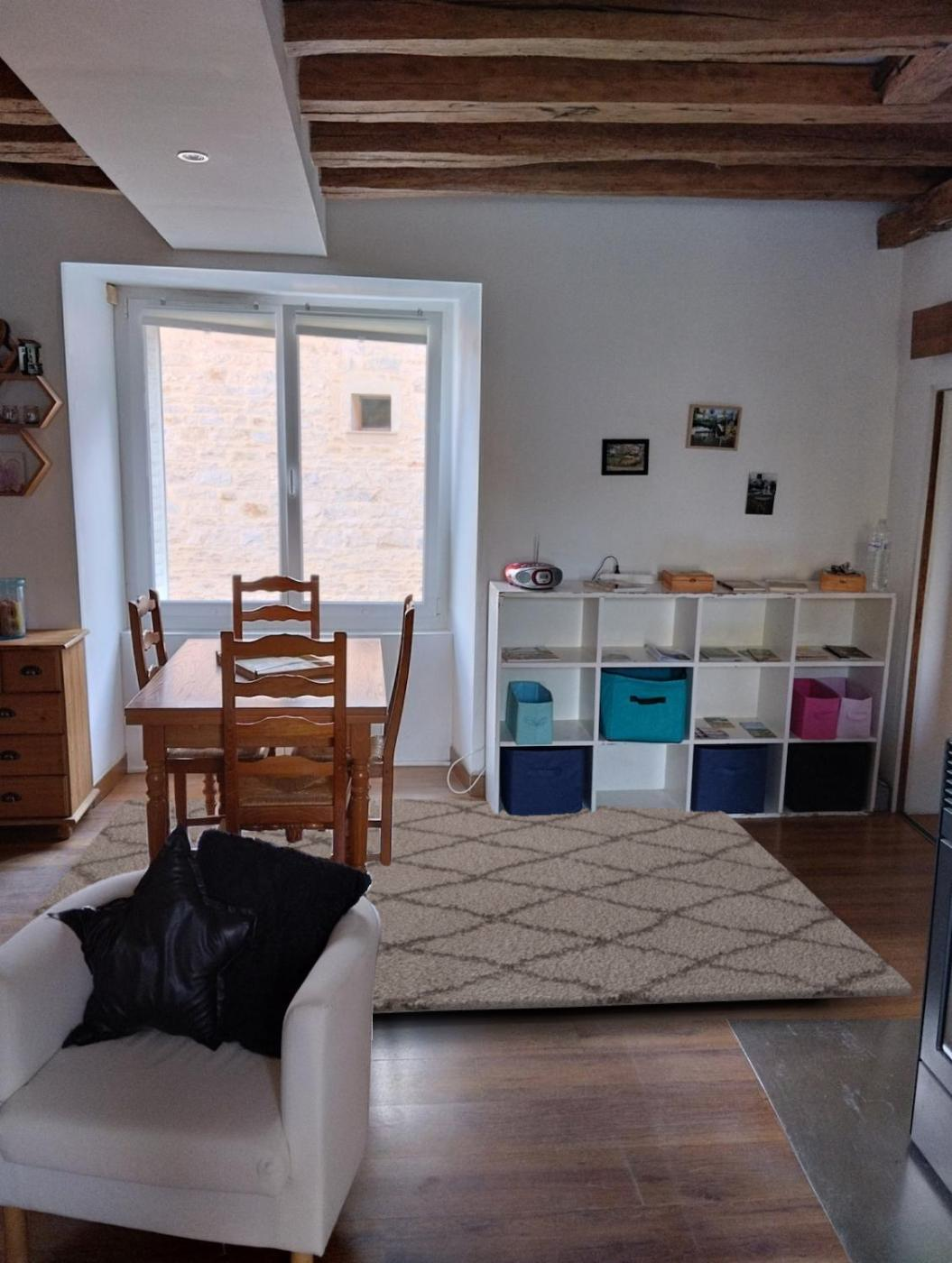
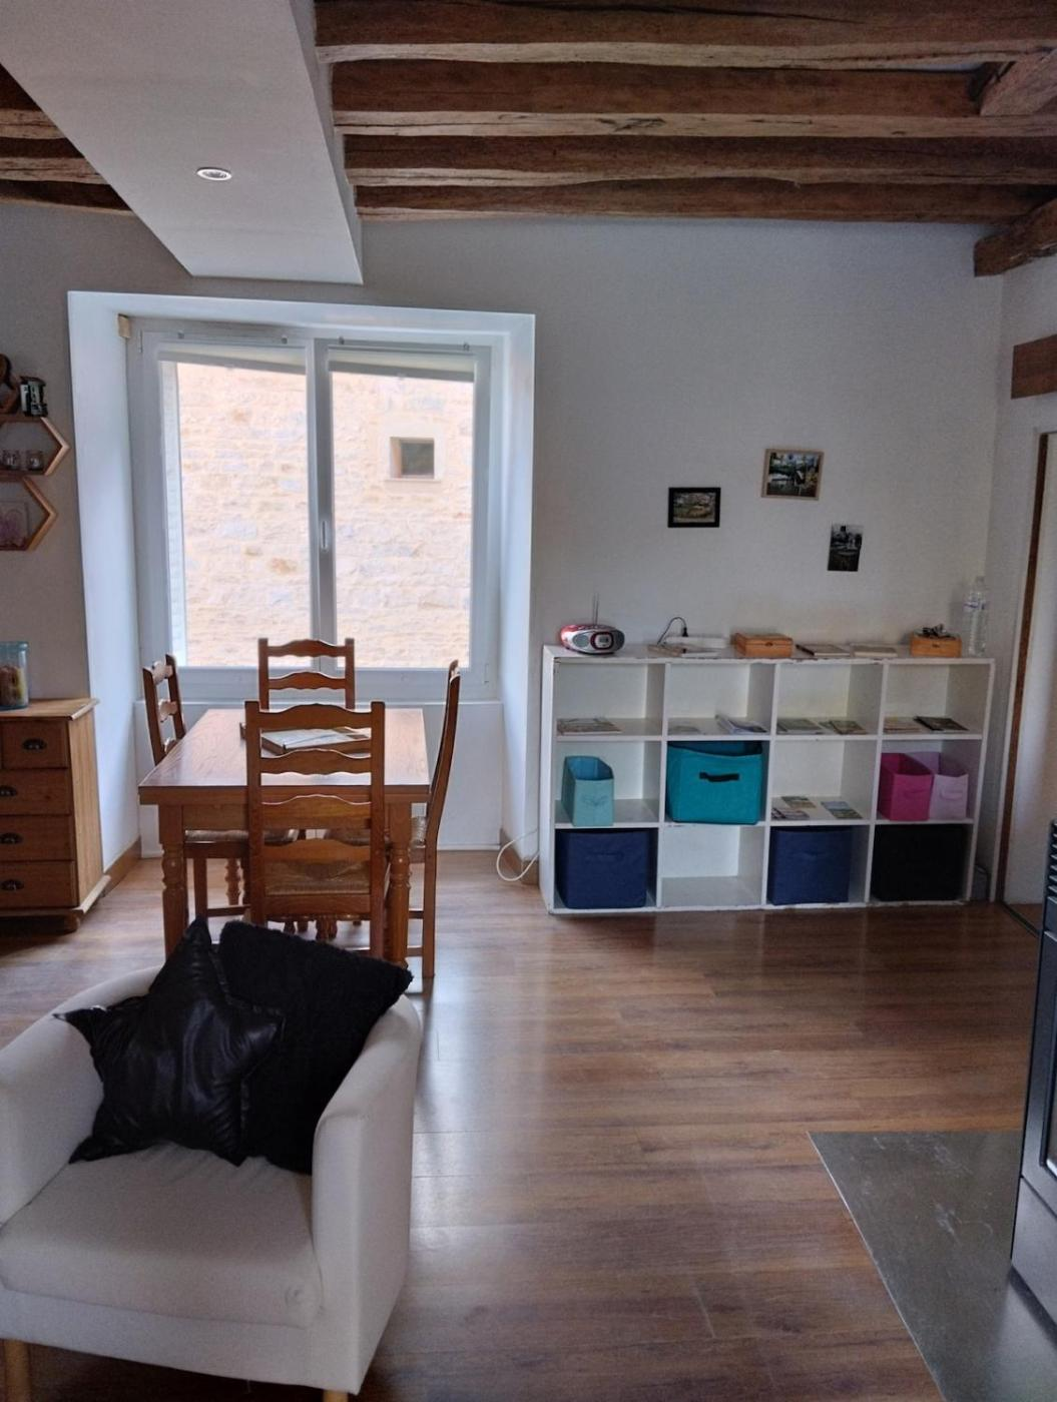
- rug [21,797,913,1014]
